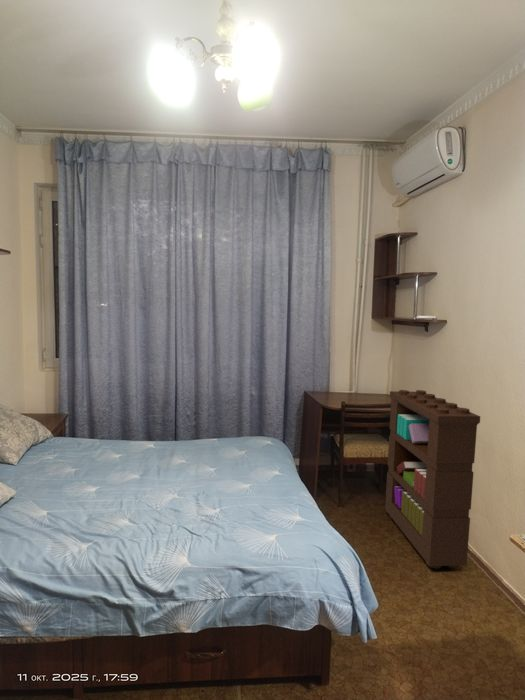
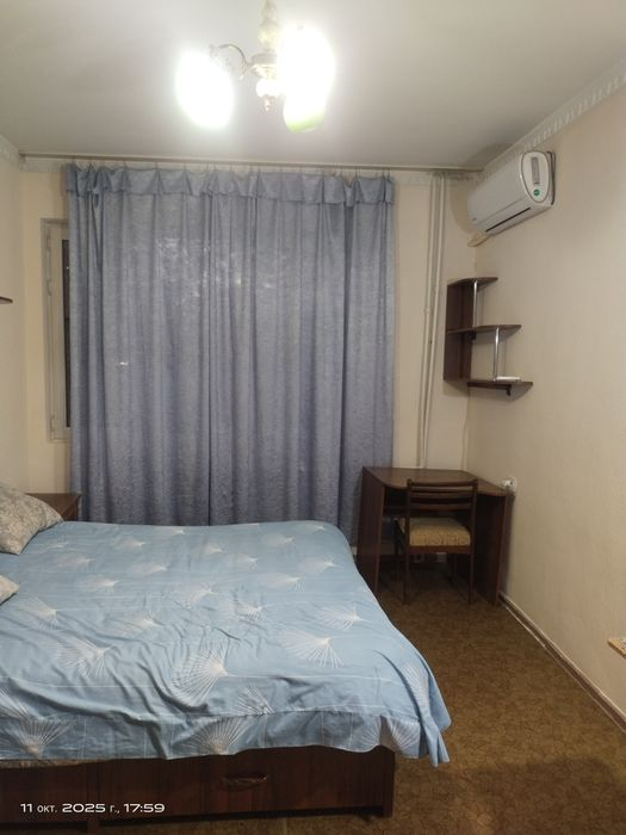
- bookshelf [384,389,481,570]
